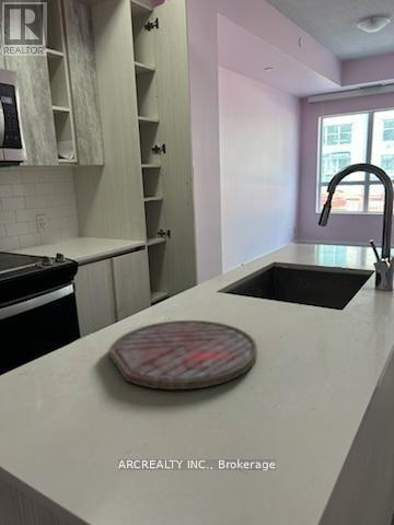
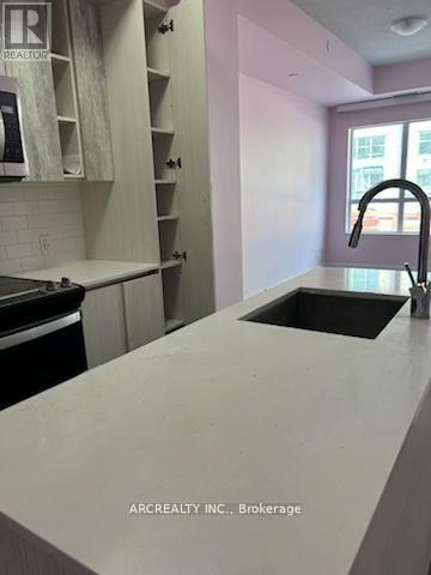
- cutting board [108,319,258,390]
